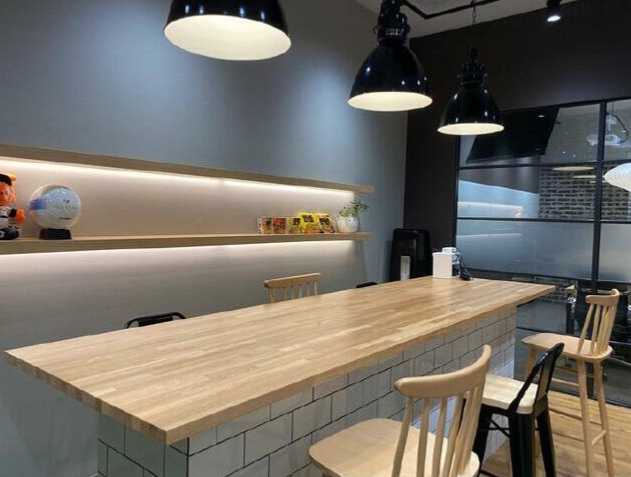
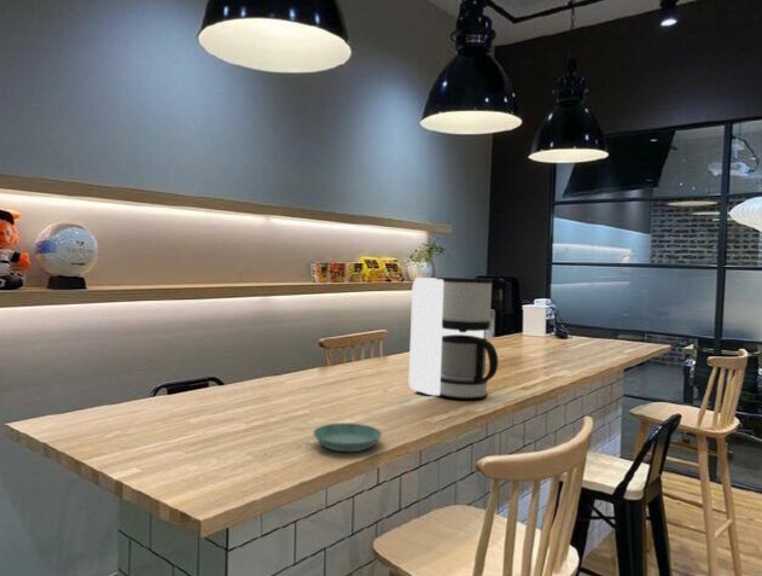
+ saucer [312,421,383,453]
+ coffee maker [408,277,499,401]
